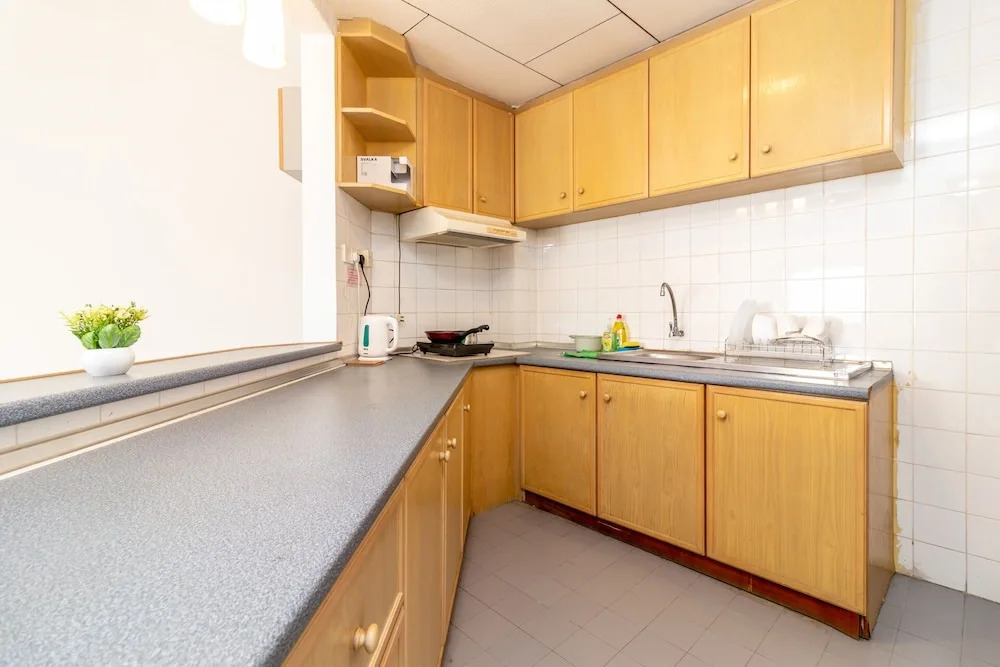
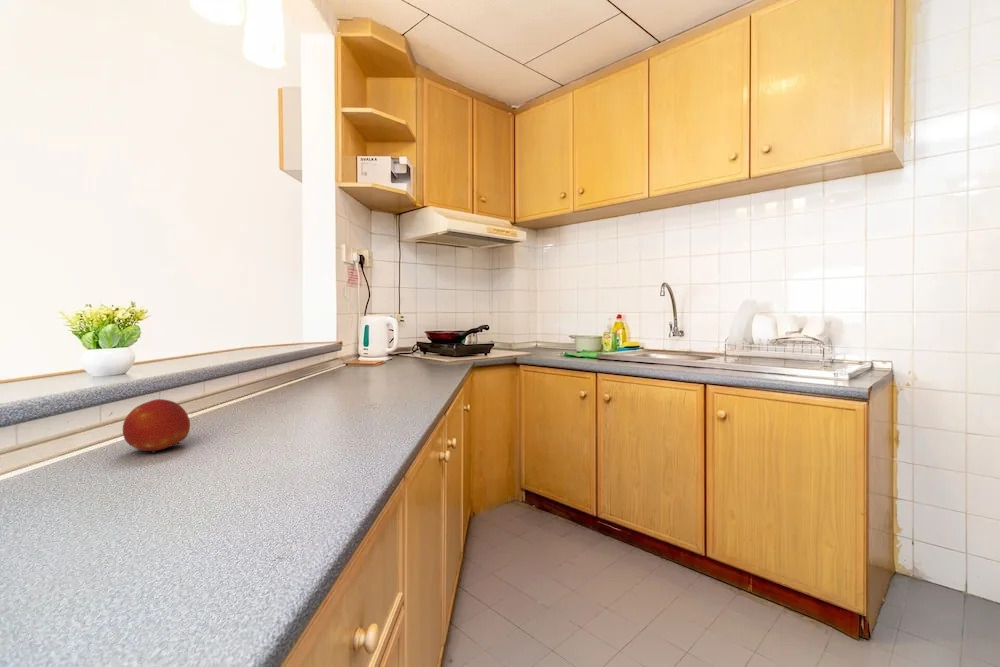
+ fruit [122,398,191,454]
